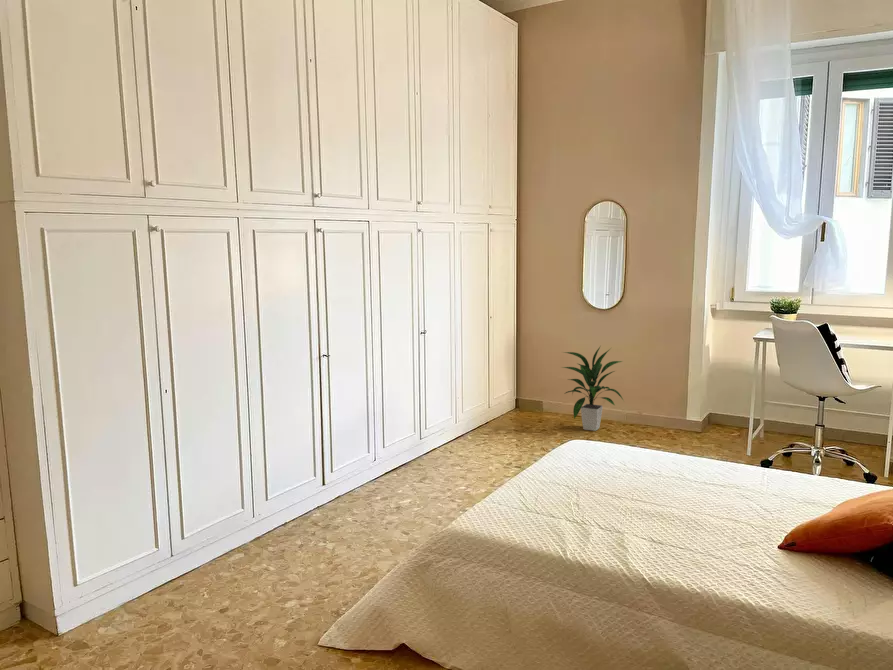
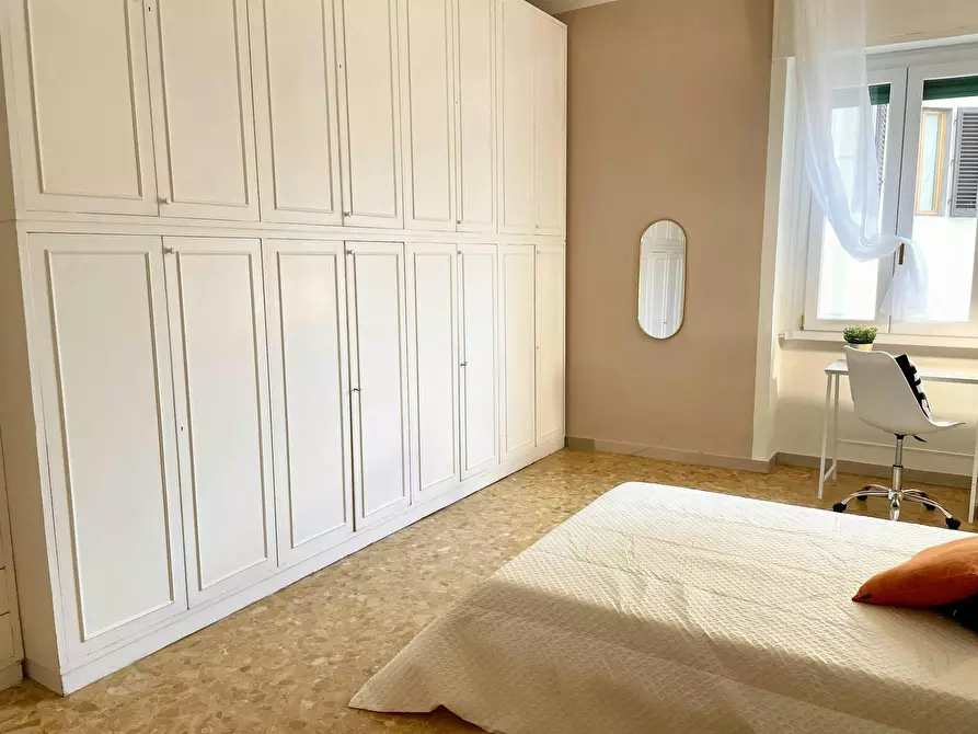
- indoor plant [561,346,625,432]
